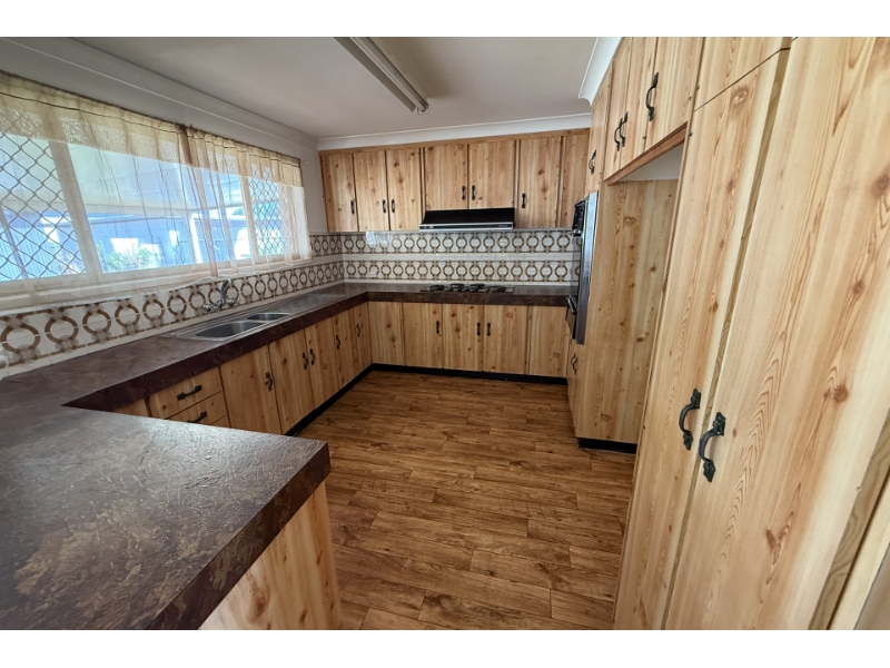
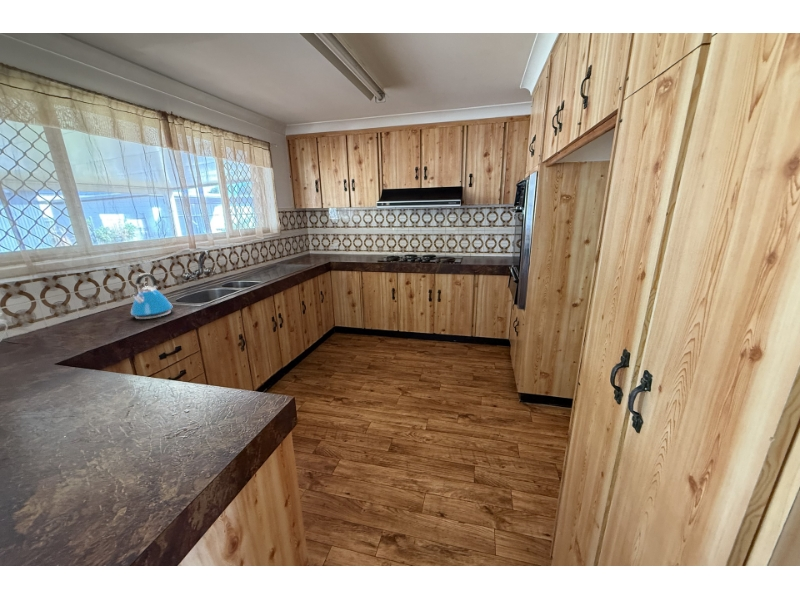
+ kettle [130,272,173,320]
